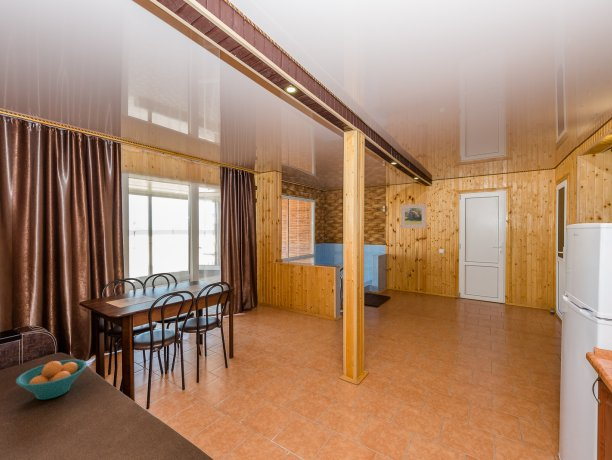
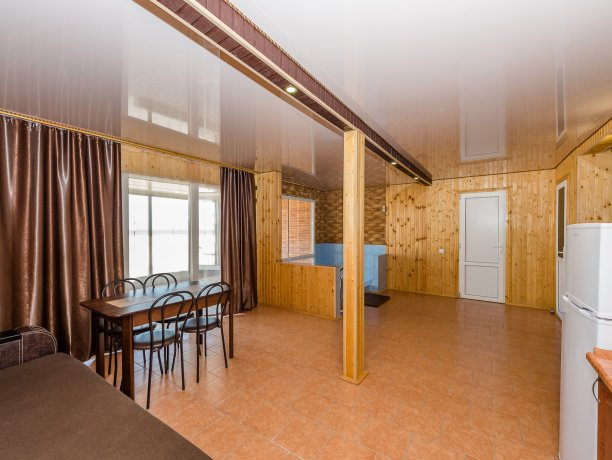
- fruit bowl [15,359,88,400]
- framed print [400,203,427,229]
